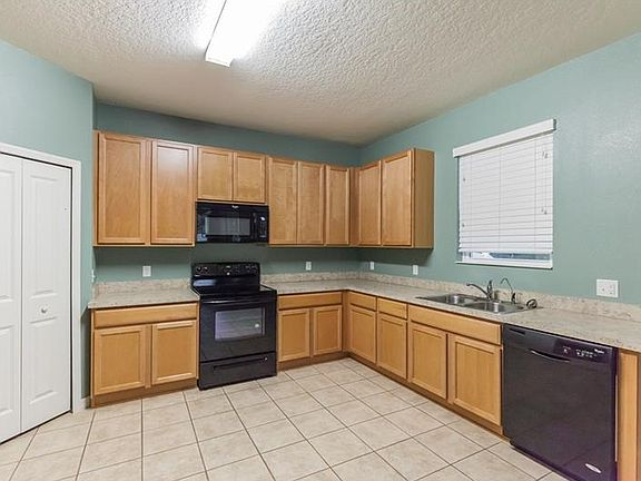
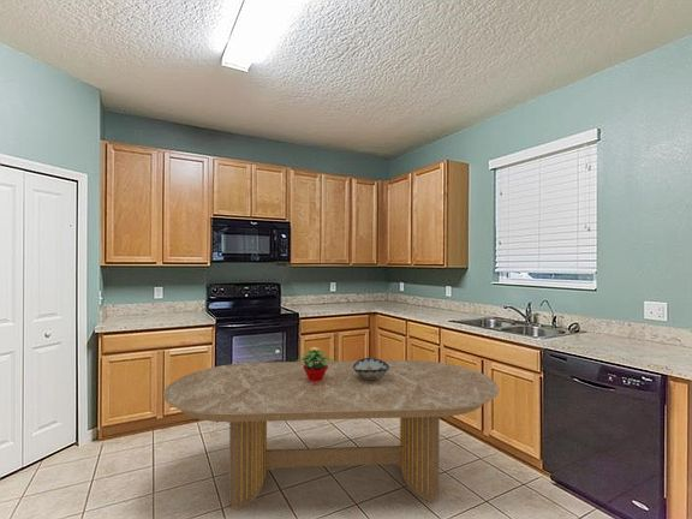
+ decorative bowl [353,357,389,381]
+ potted flower [294,346,335,381]
+ dining table [162,359,500,512]
